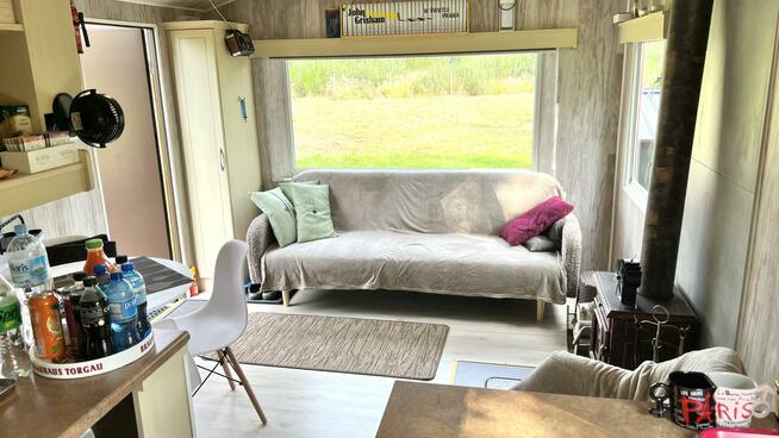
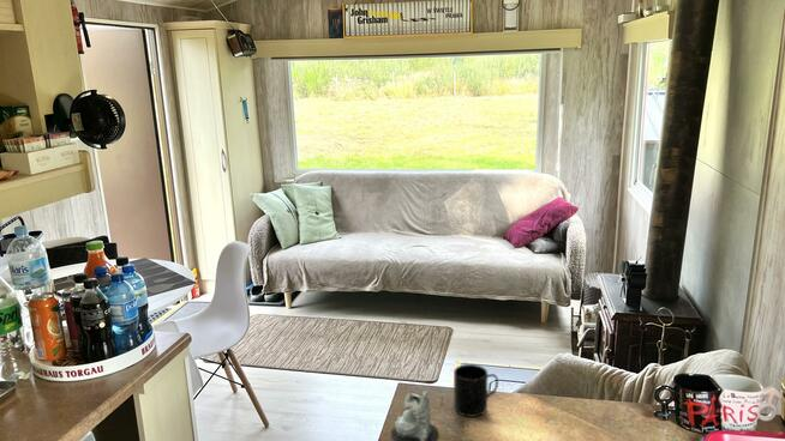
+ mug [453,363,499,418]
+ candle [390,389,439,441]
